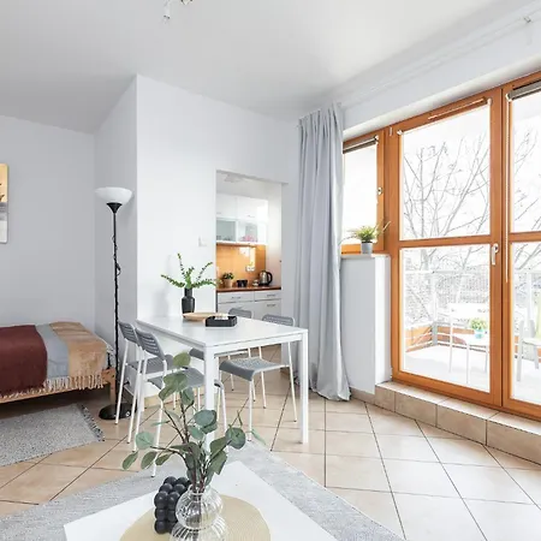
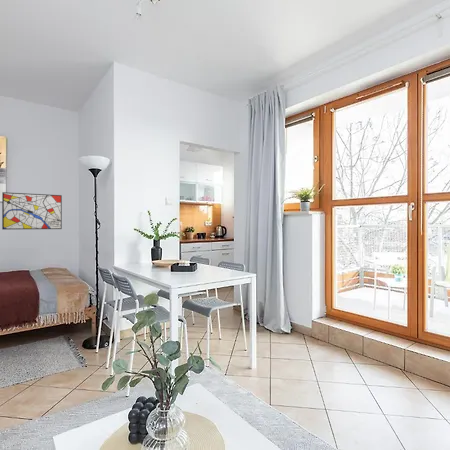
+ wall art [1,191,63,231]
